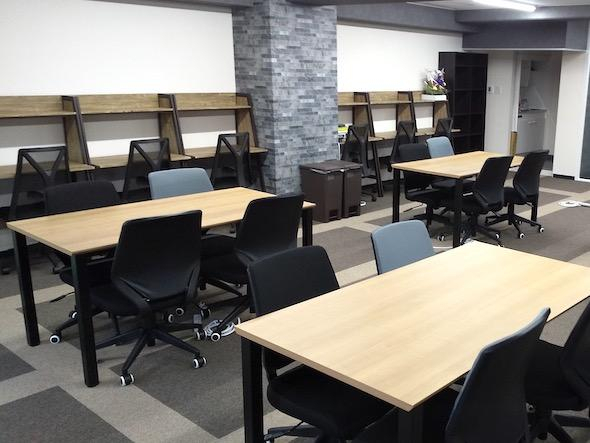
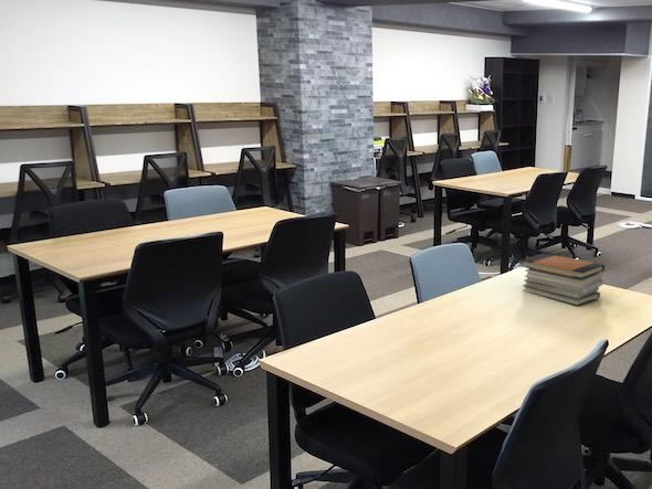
+ book stack [519,253,606,307]
